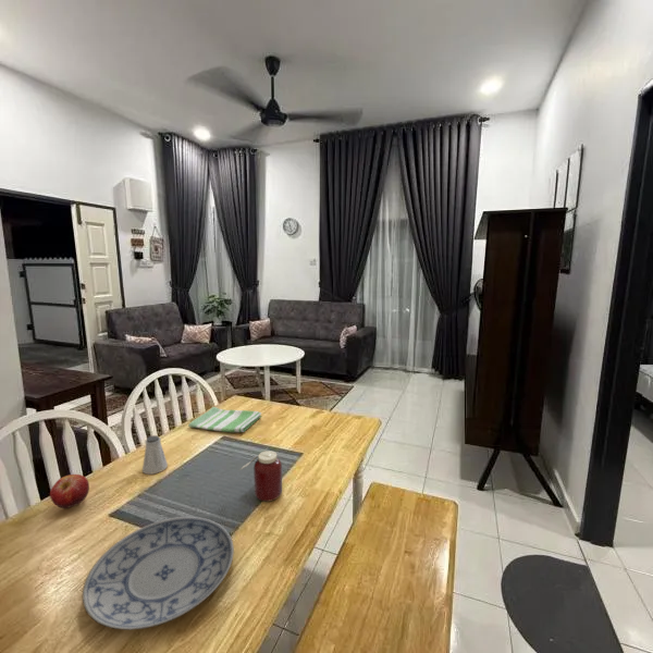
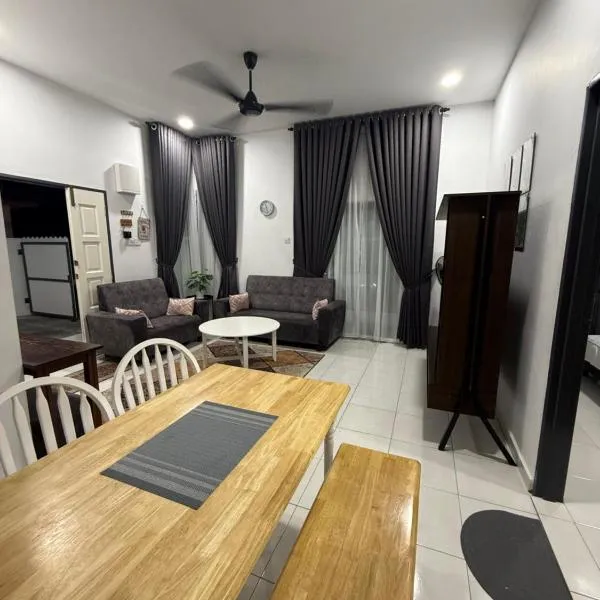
- saltshaker [141,434,169,476]
- jar [238,448,283,503]
- fruit [49,473,90,509]
- plate [82,516,235,631]
- dish towel [187,406,262,433]
